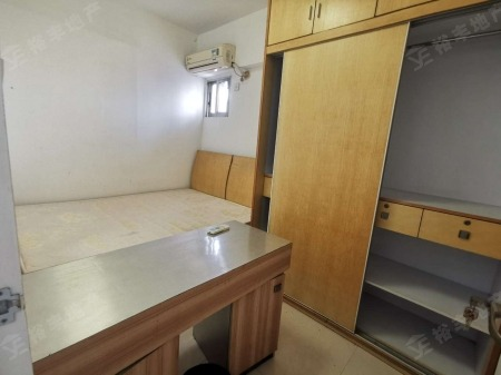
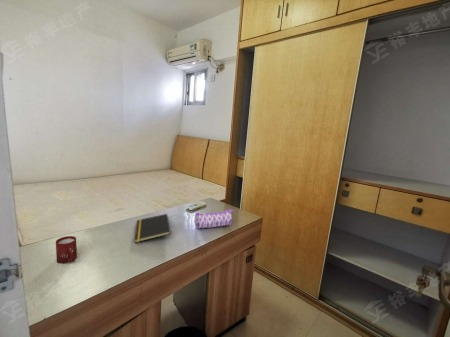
+ cup [55,235,78,265]
+ pencil case [194,208,233,230]
+ notepad [134,213,171,243]
